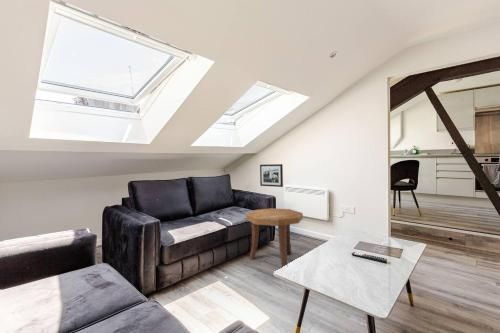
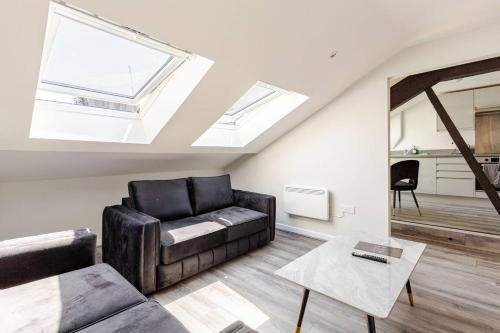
- picture frame [259,163,284,188]
- side table [245,207,304,268]
